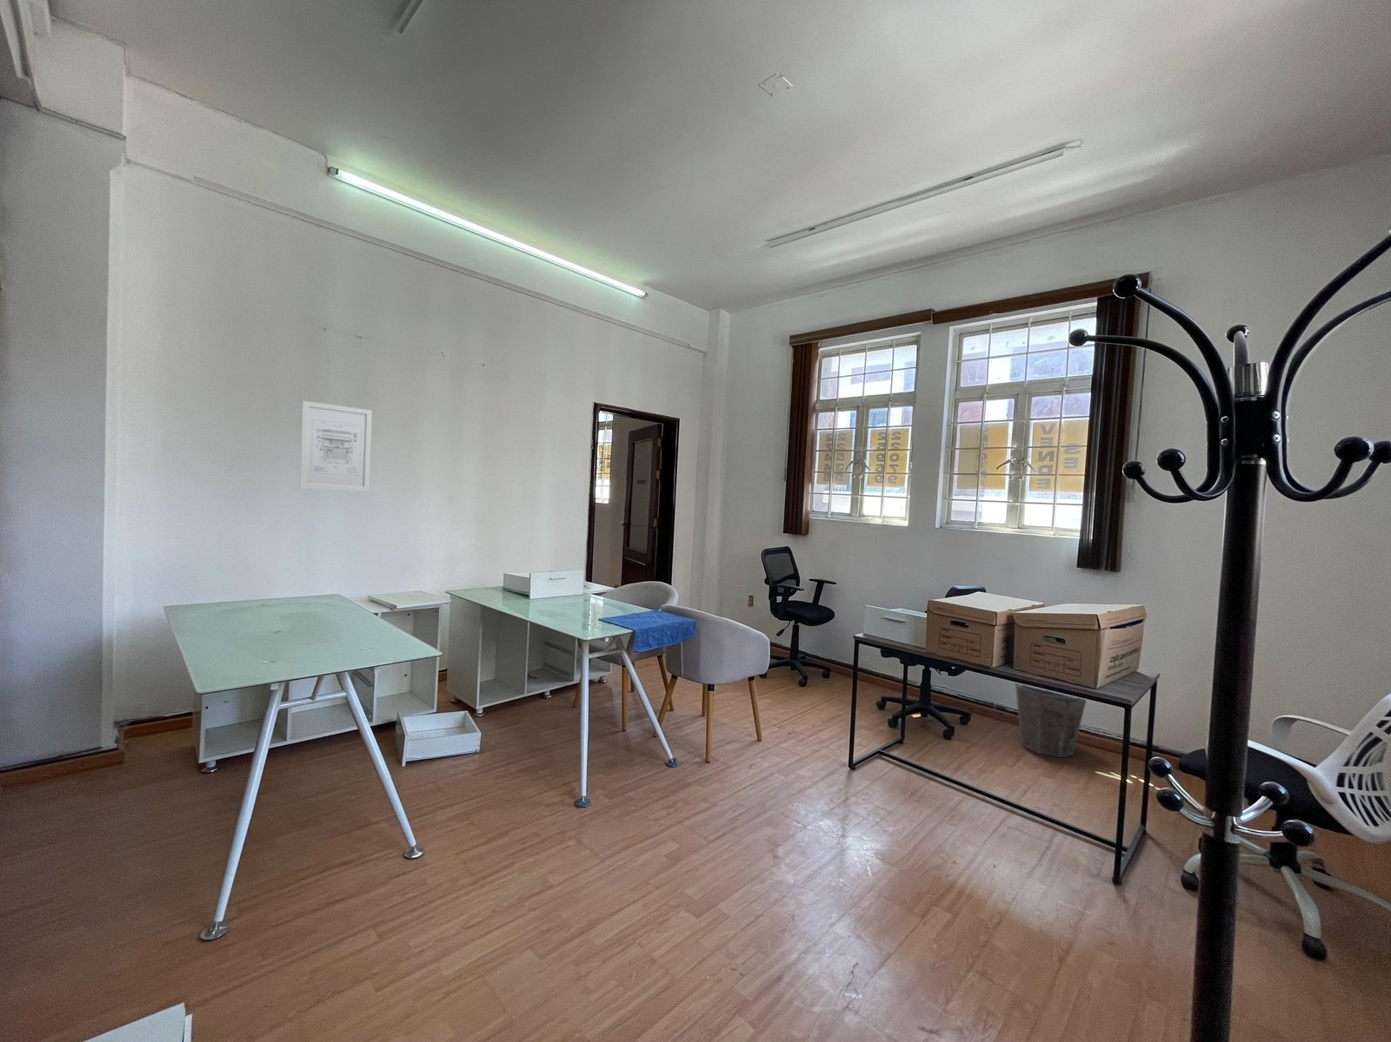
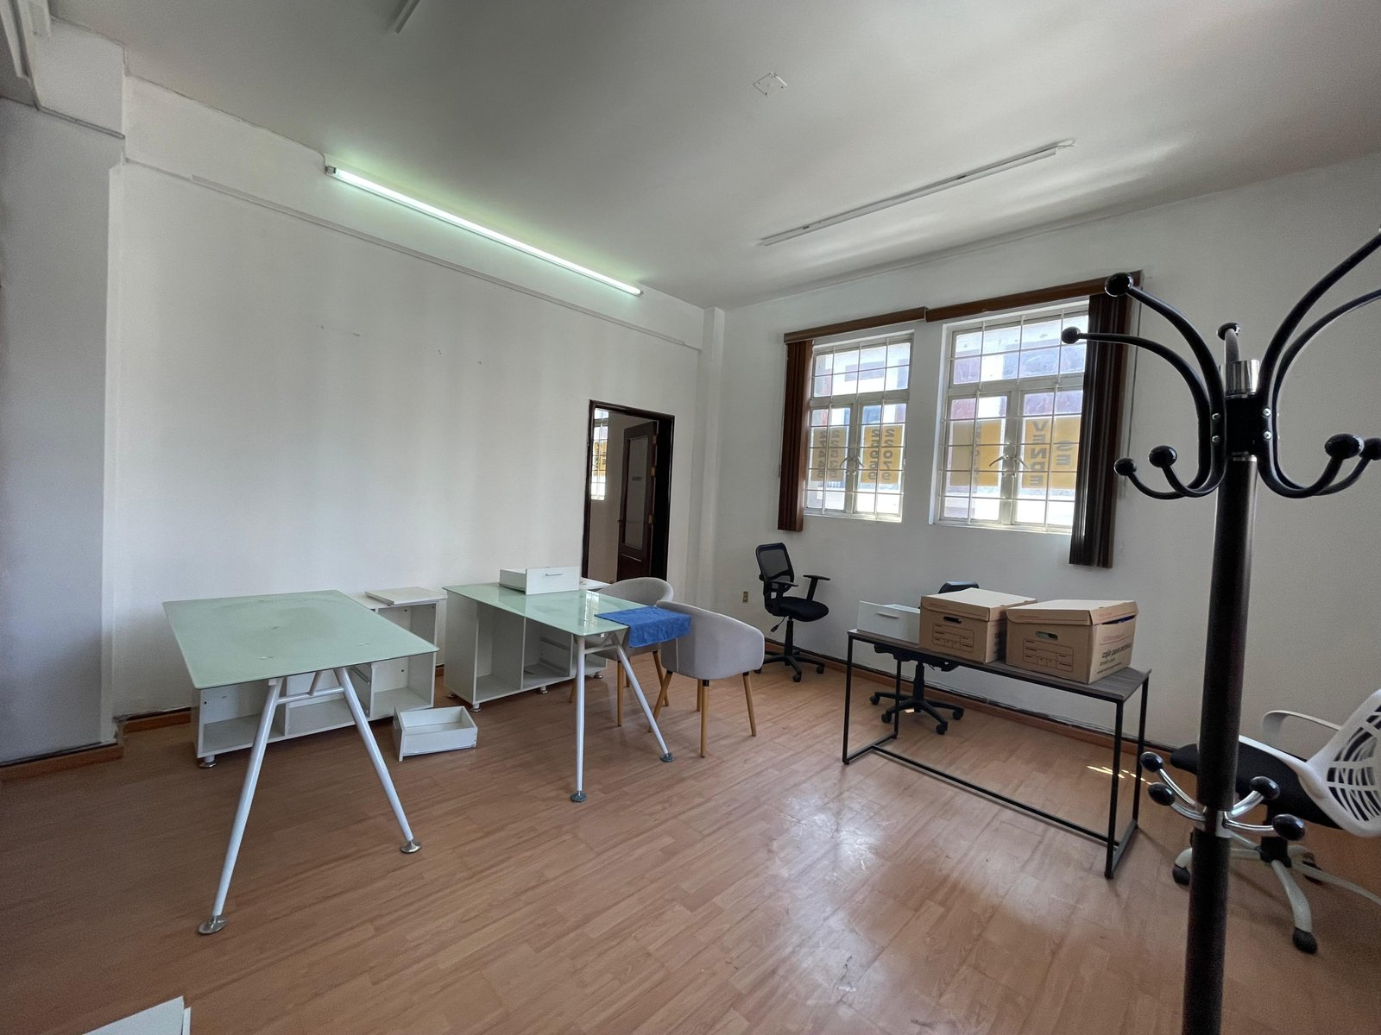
- waste bin [1014,683,1087,759]
- wall art [299,401,373,493]
